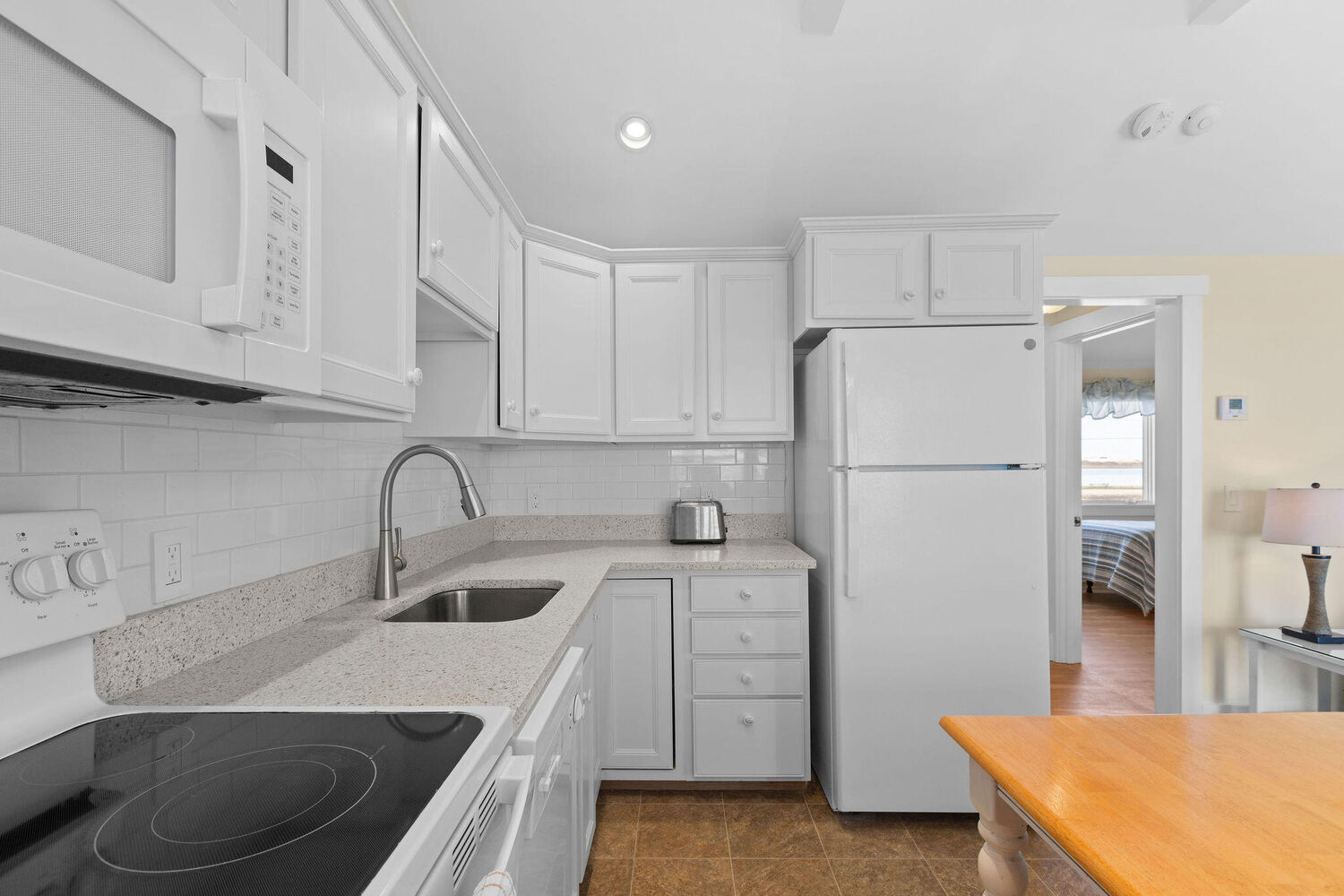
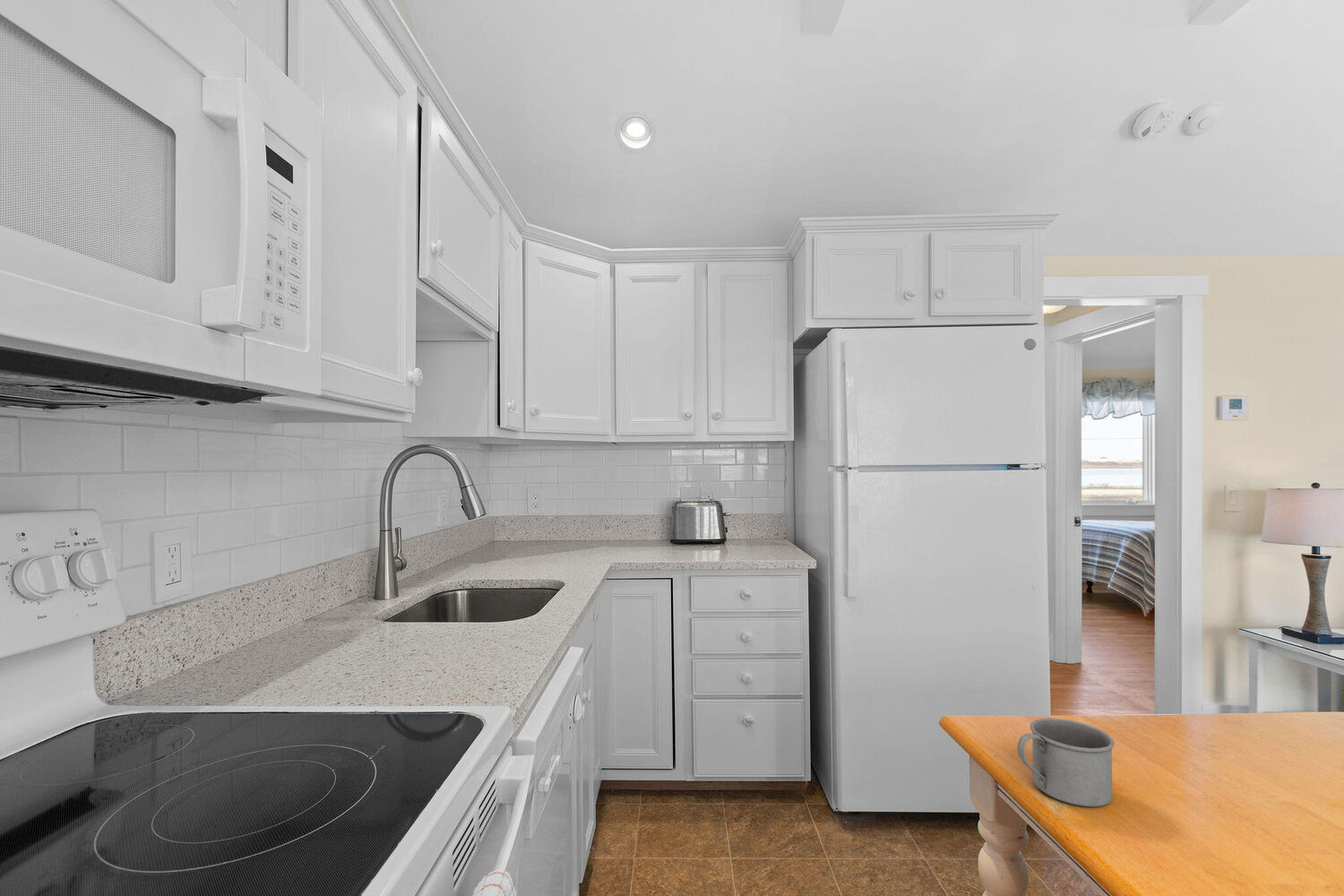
+ mug [1017,717,1116,808]
